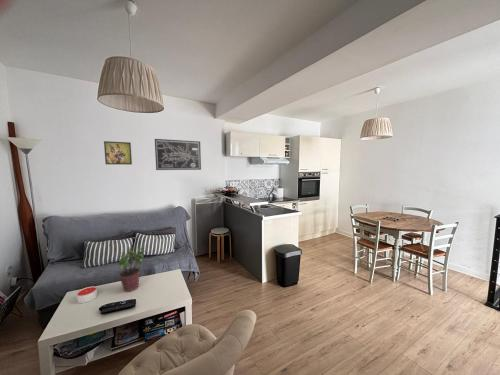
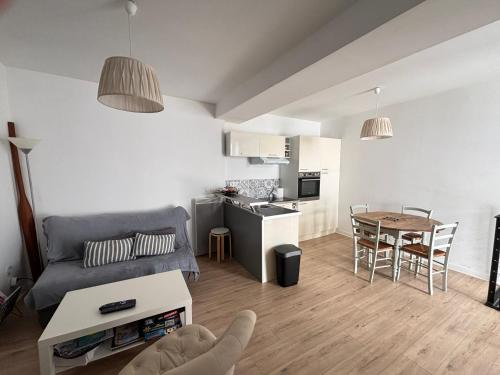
- potted plant [116,245,147,293]
- wall art [154,138,202,171]
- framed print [103,140,133,166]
- candle [76,286,98,304]
